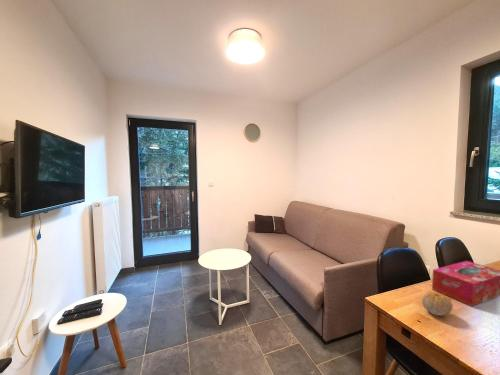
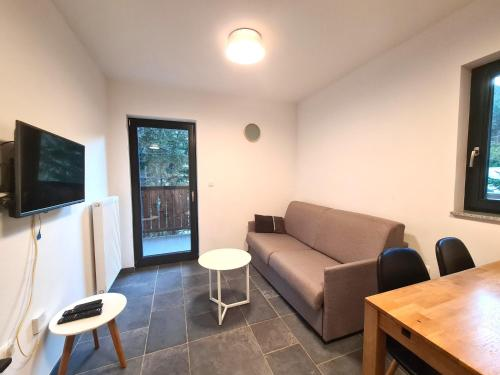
- fruit [421,291,454,317]
- tissue box [431,260,500,307]
